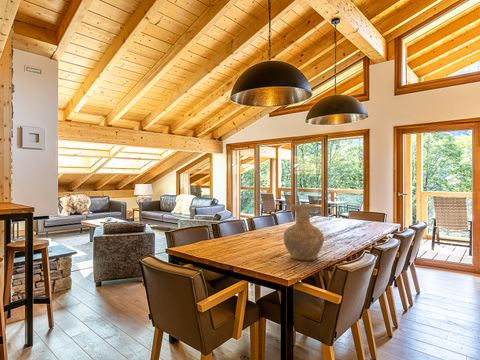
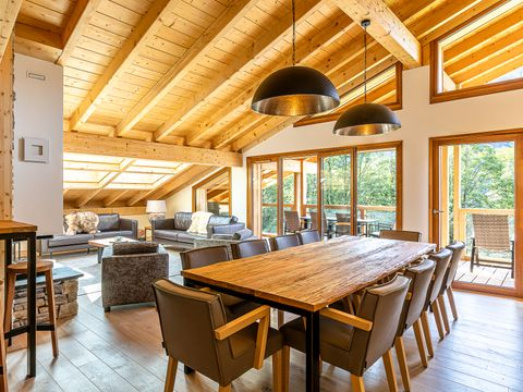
- vase [282,203,325,262]
